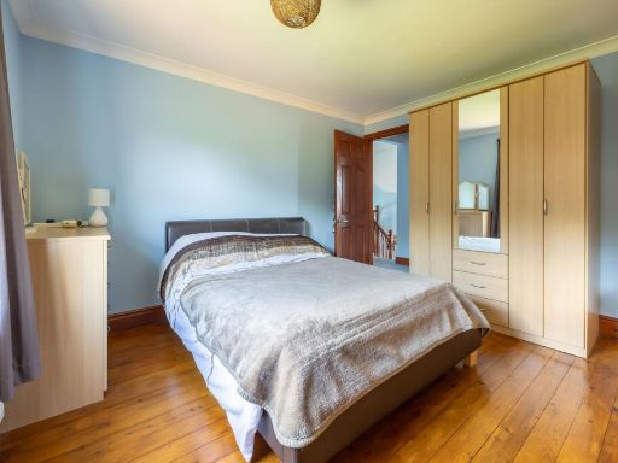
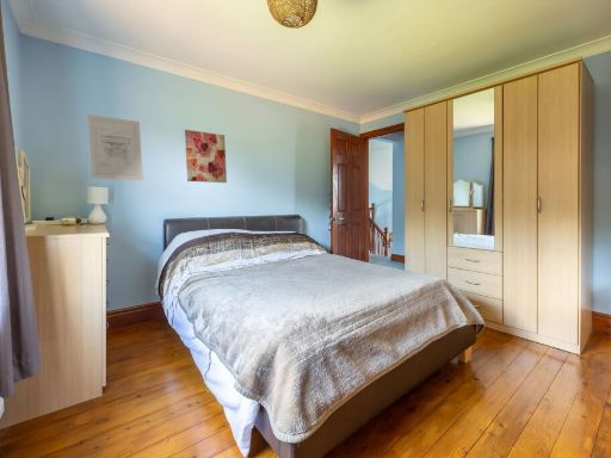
+ wall art [87,113,144,181]
+ wall art [184,129,228,184]
